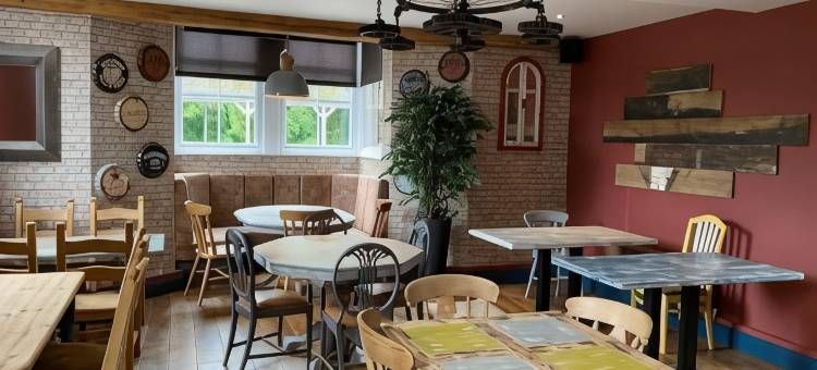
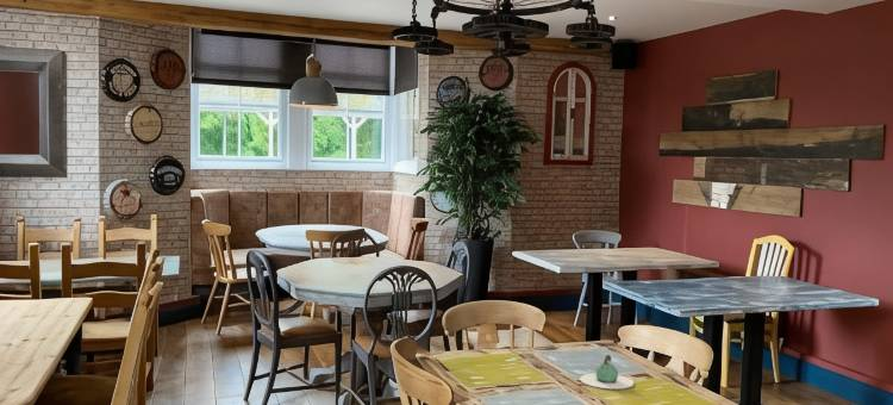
+ teapot [579,354,635,390]
